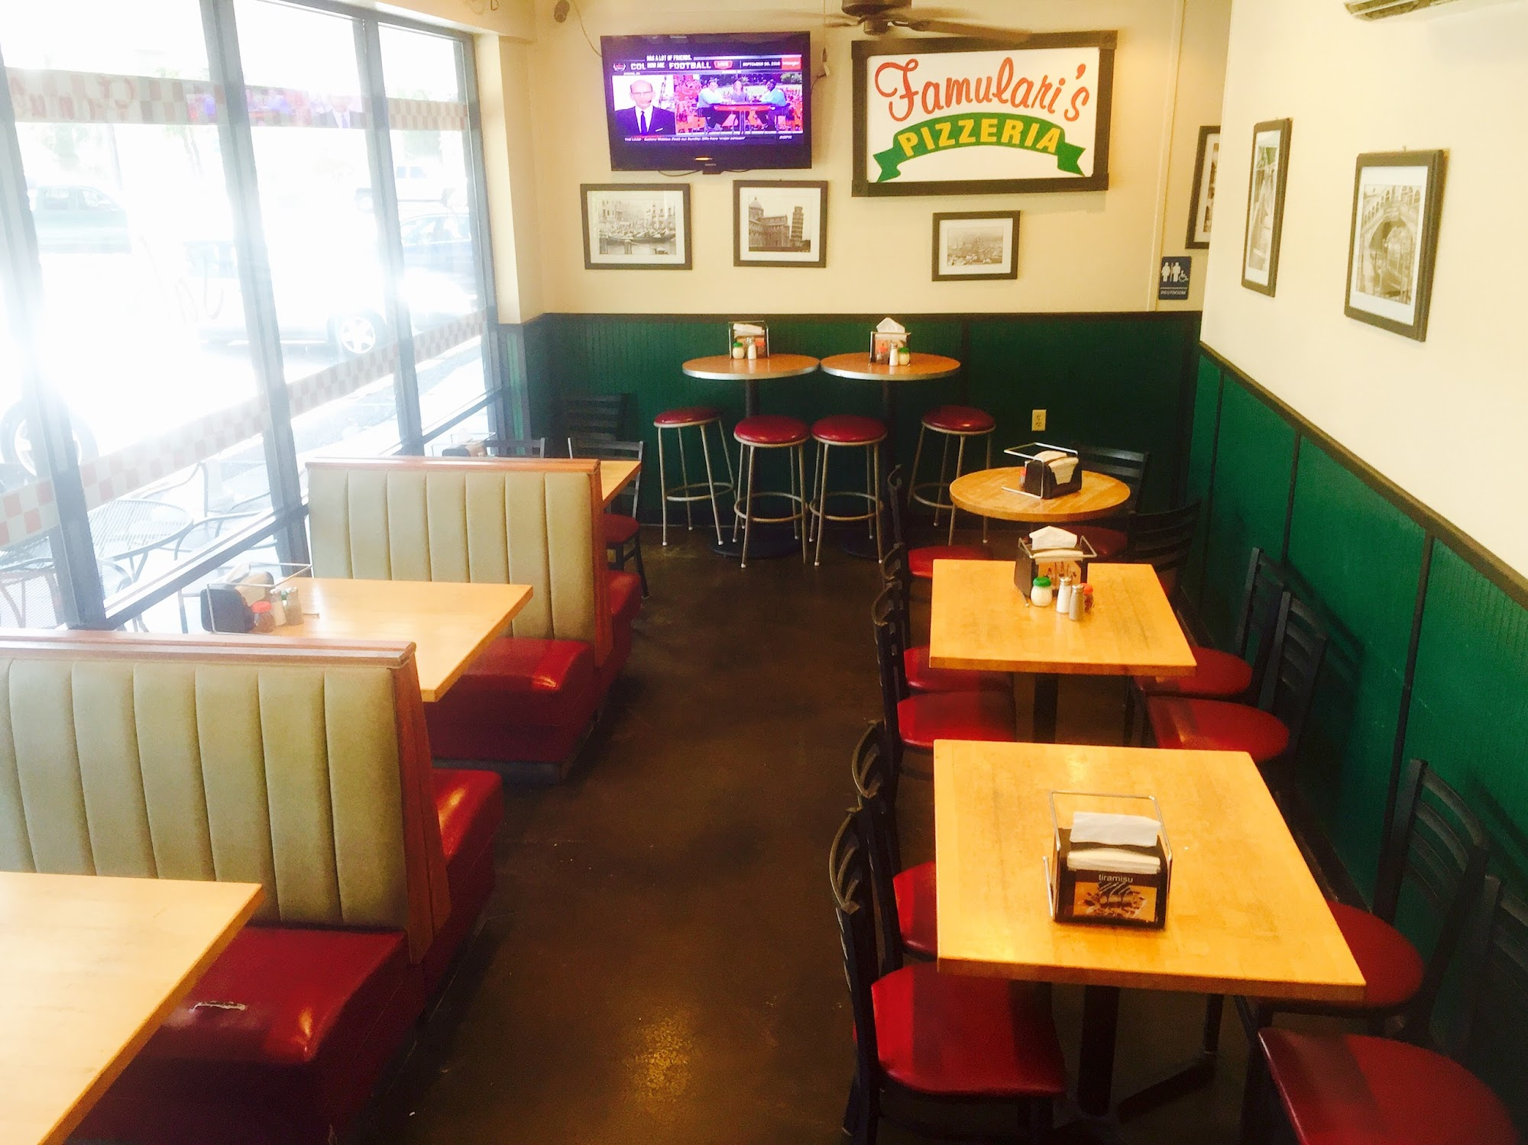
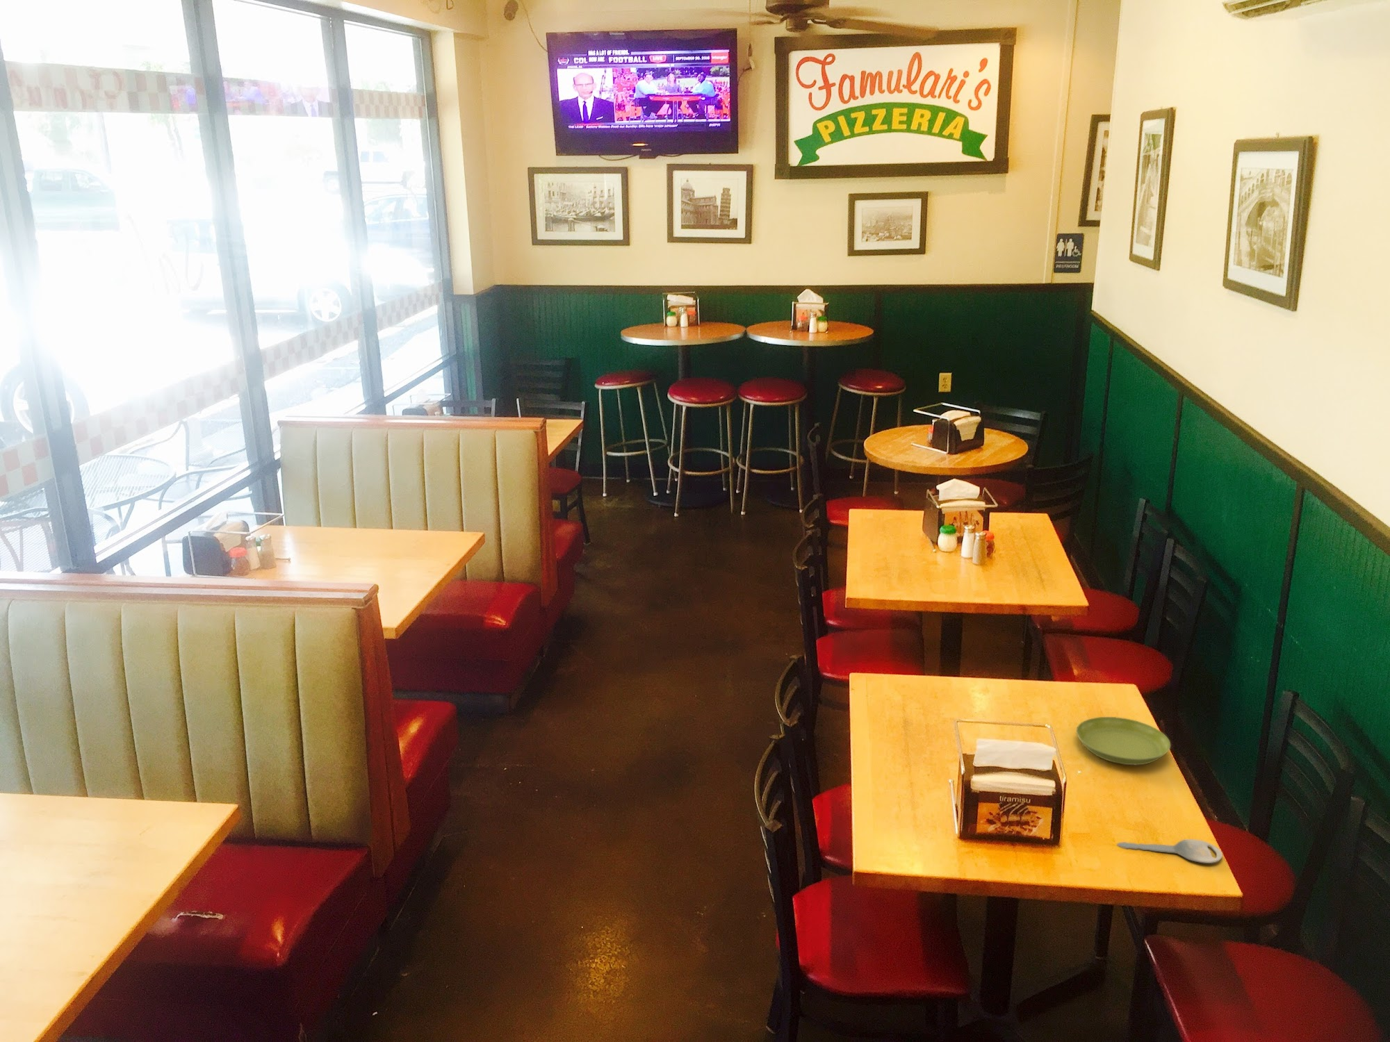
+ saucer [1075,716,1171,765]
+ key [1116,838,1224,865]
